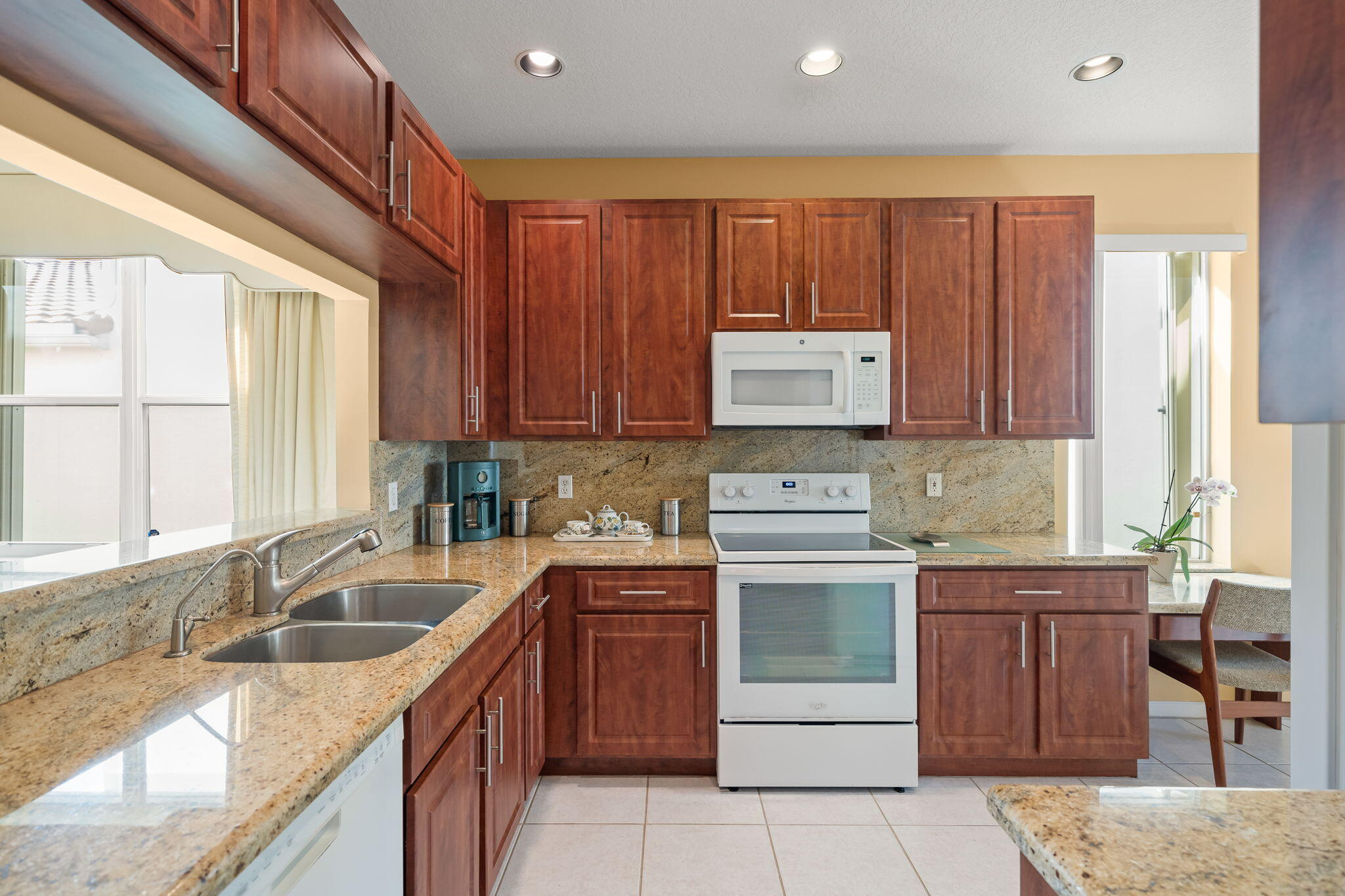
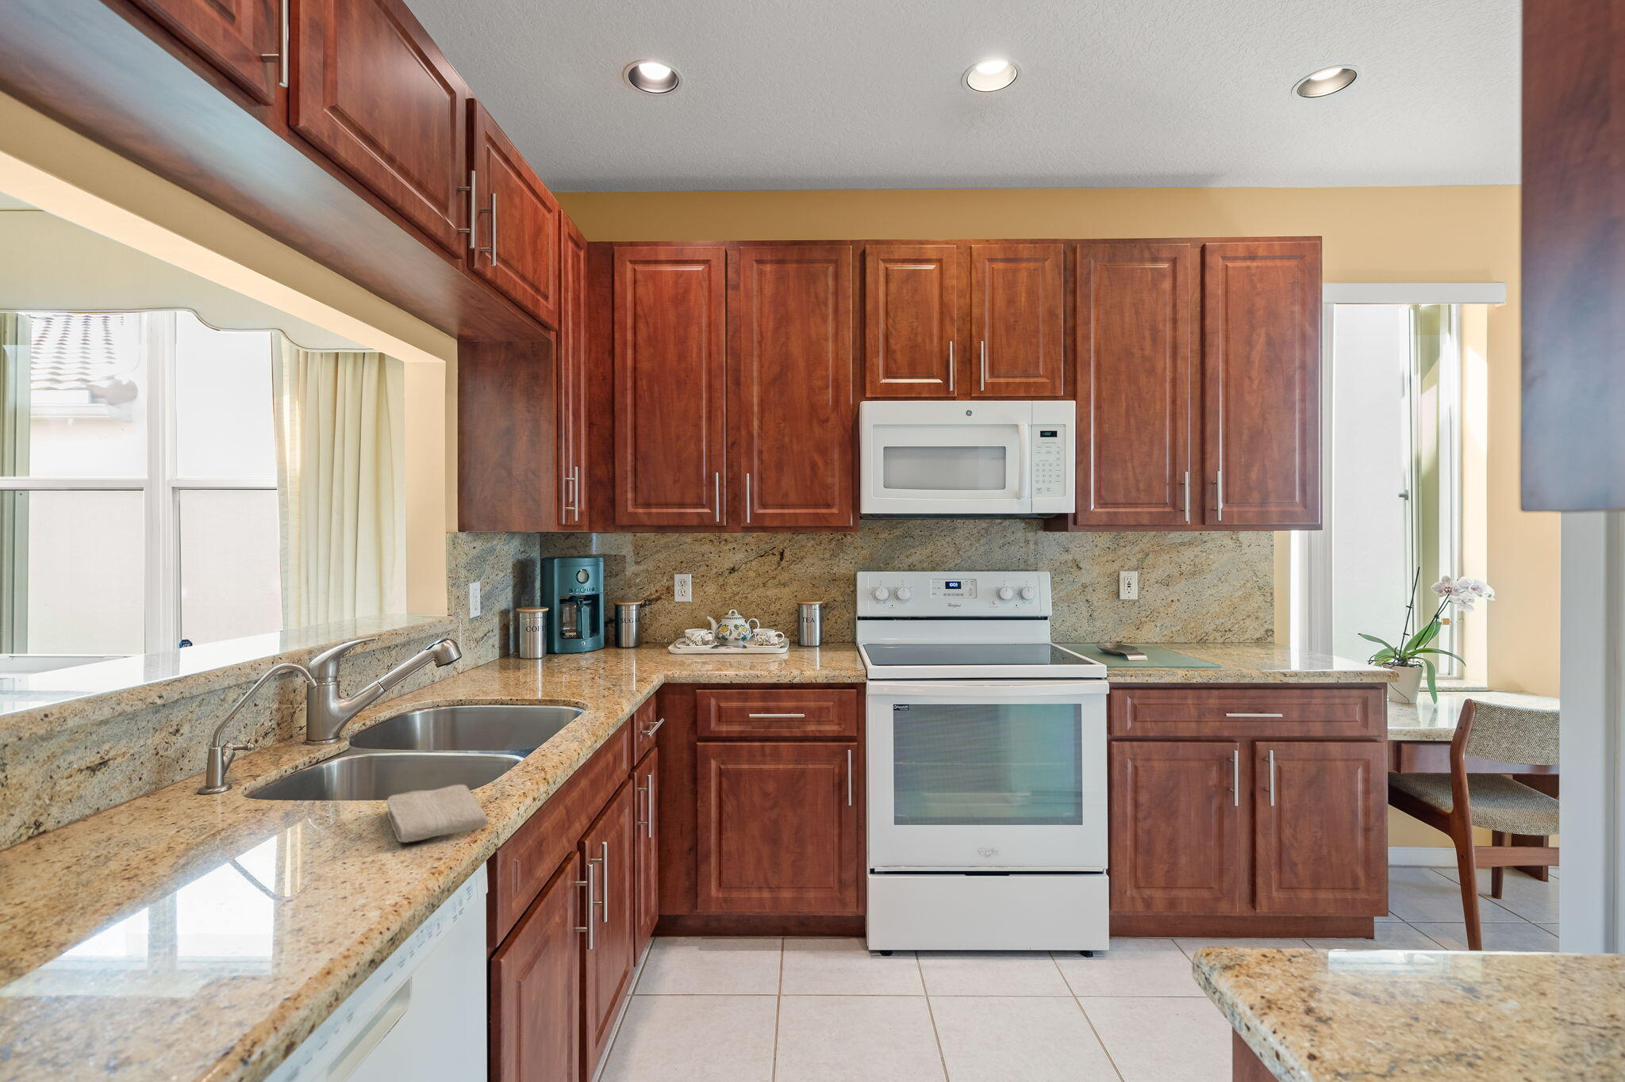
+ washcloth [385,784,489,843]
